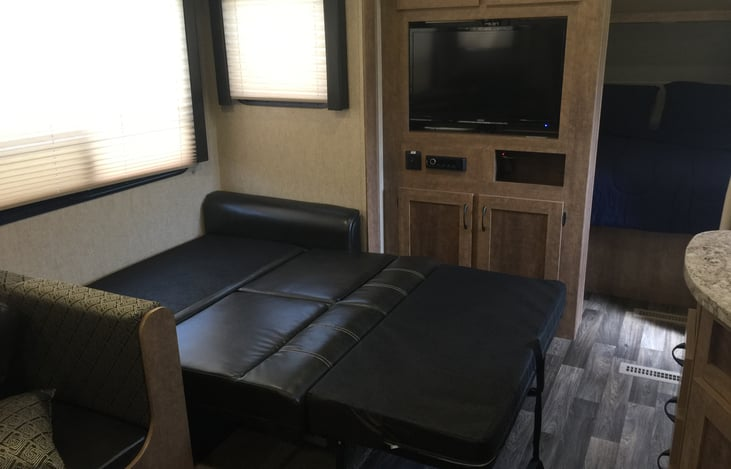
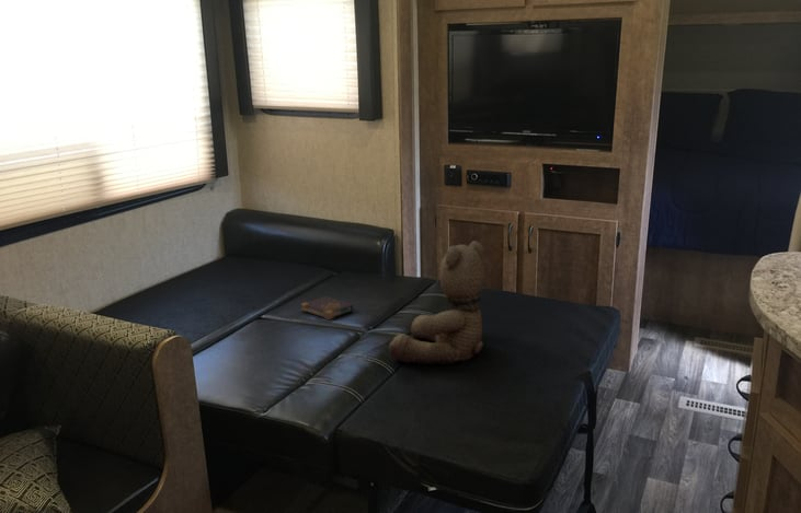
+ teddy bear [388,240,485,368]
+ book [300,295,354,320]
